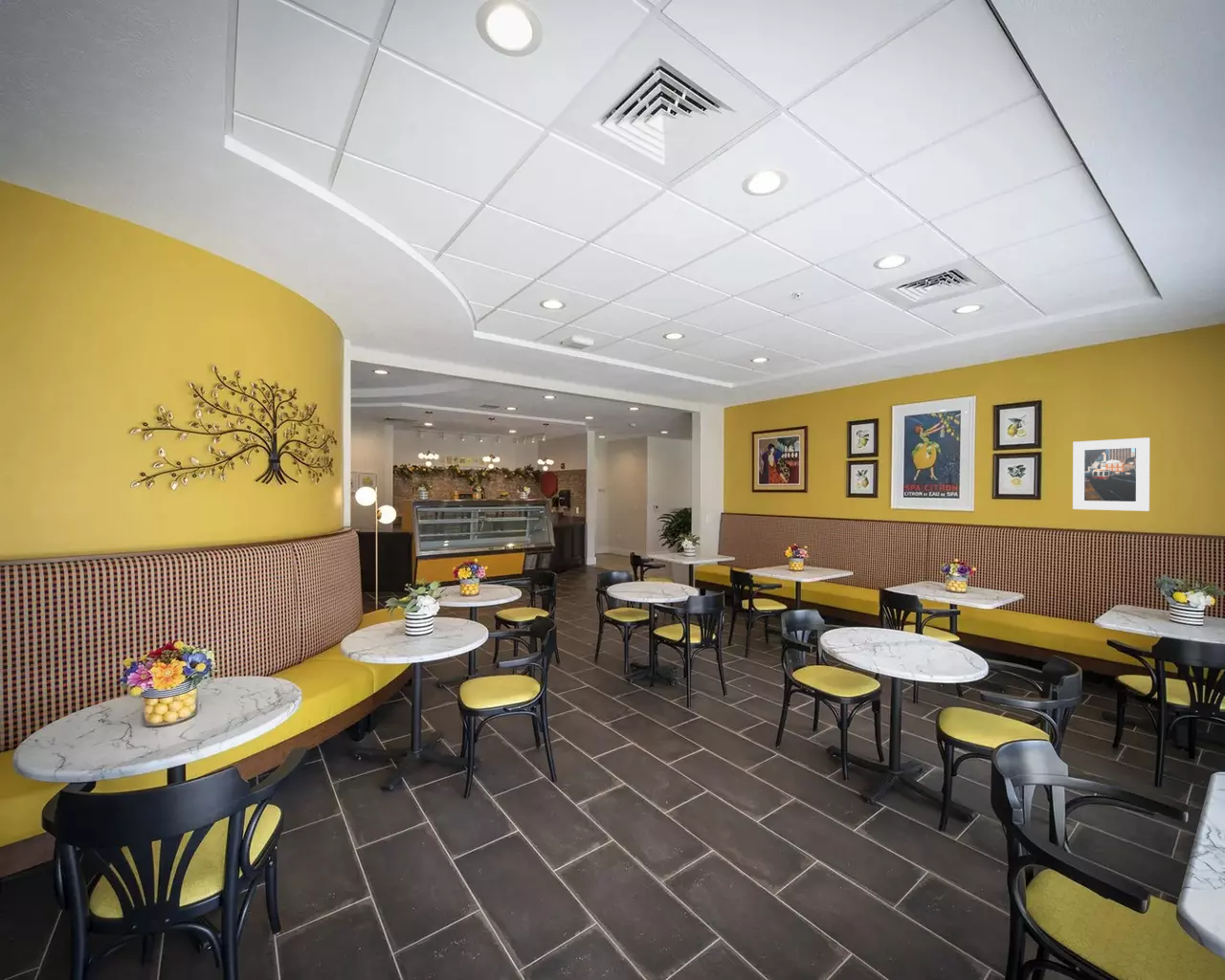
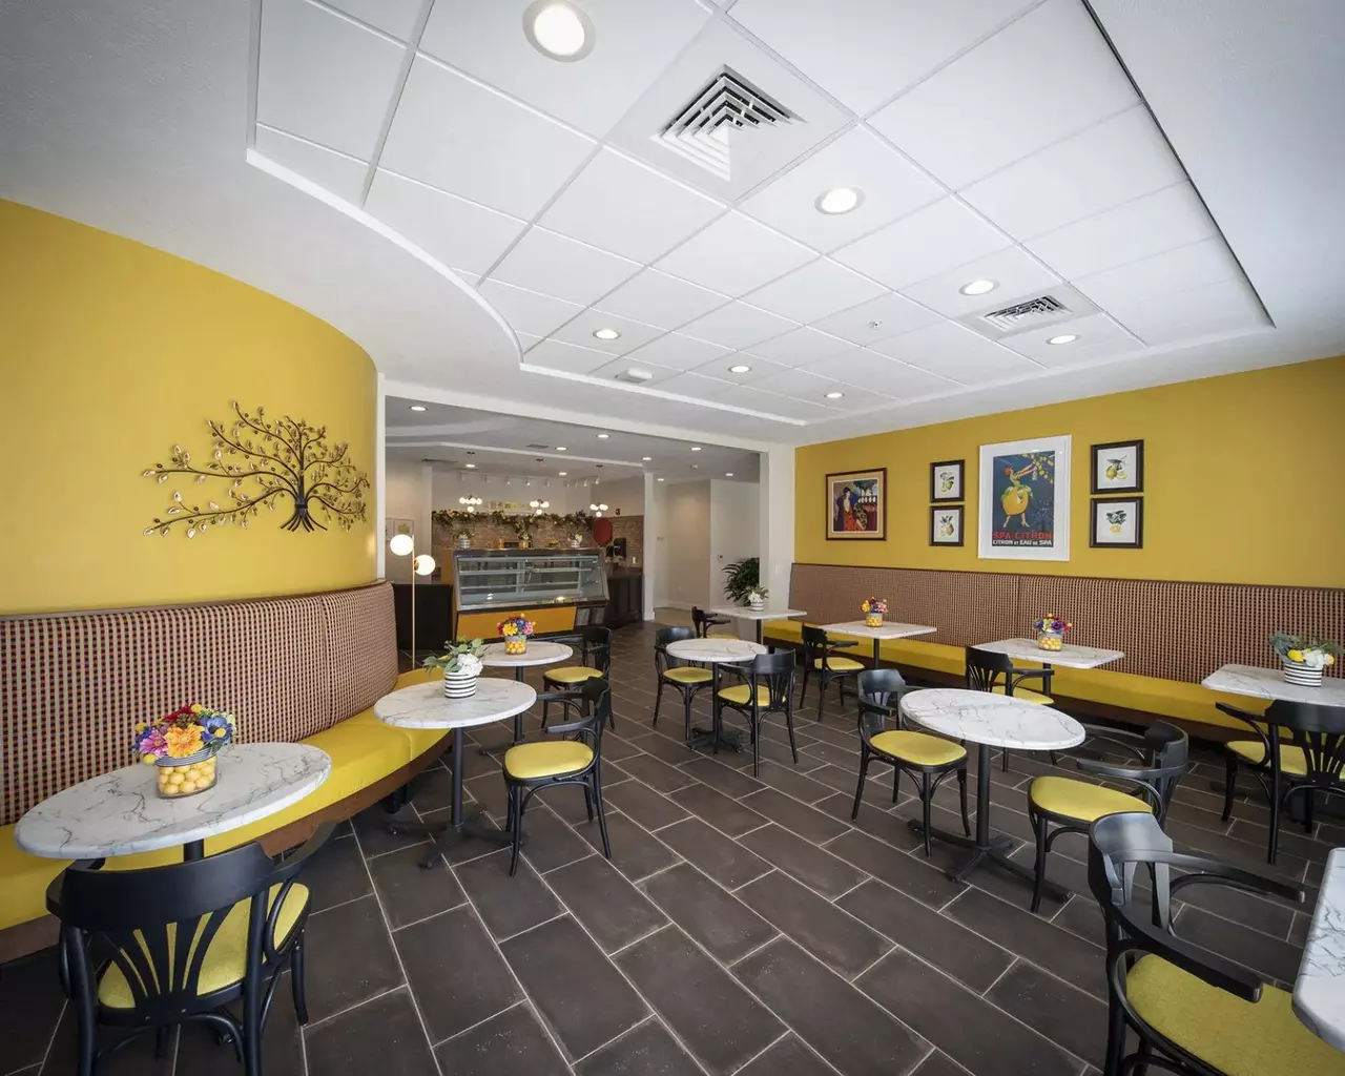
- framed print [1072,436,1150,512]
